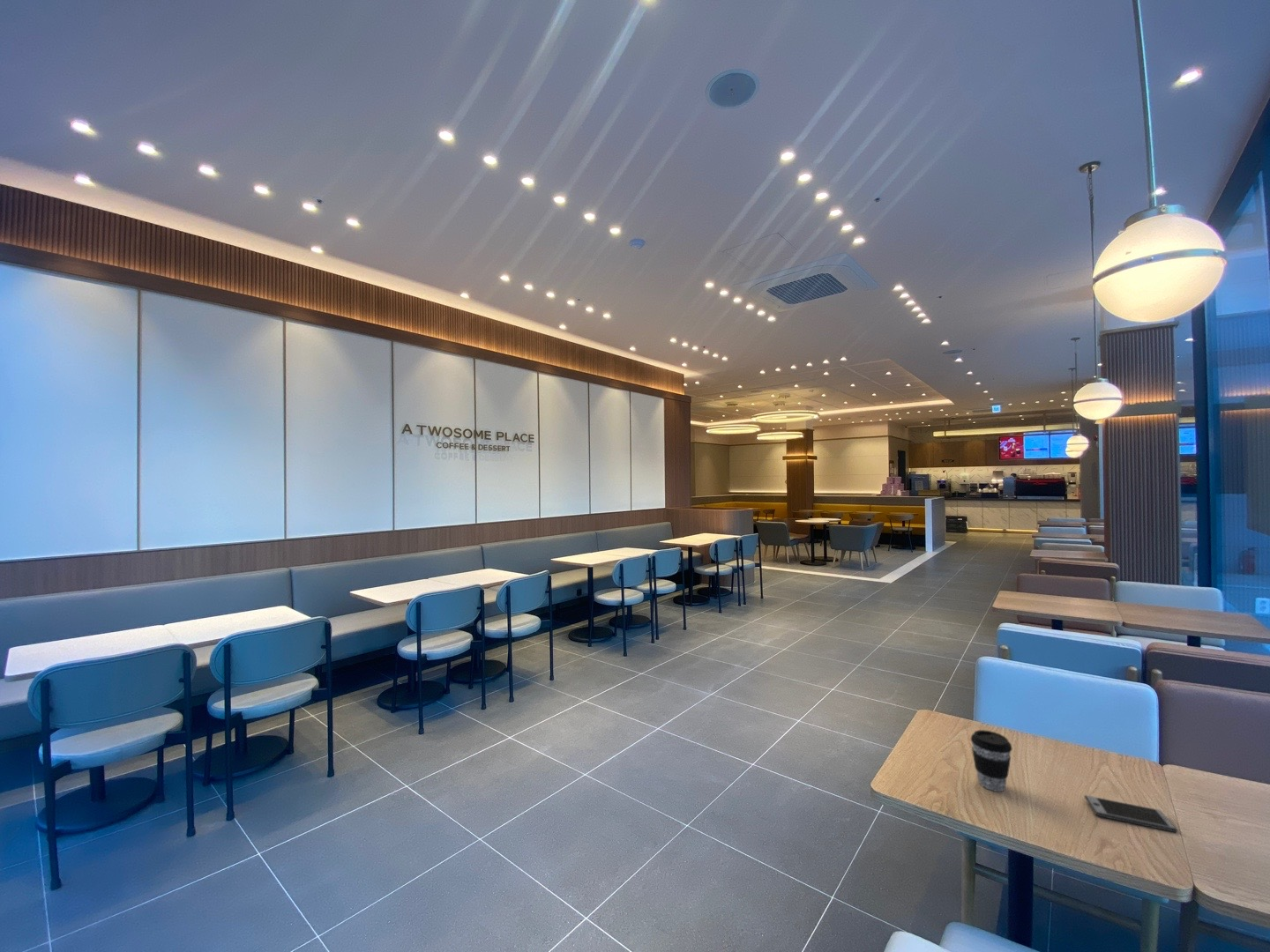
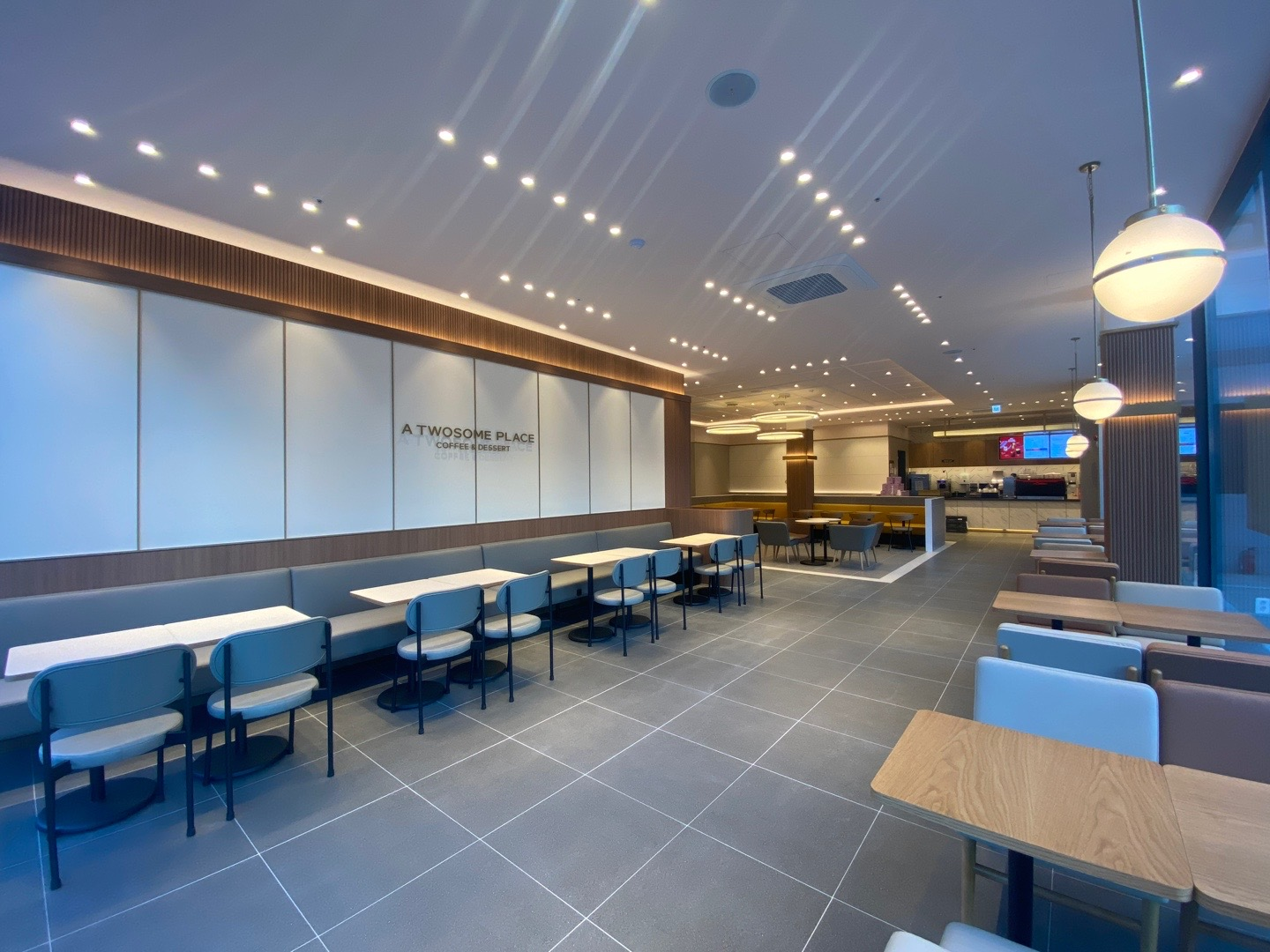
- smartphone [1083,794,1178,833]
- coffee cup [970,729,1013,792]
